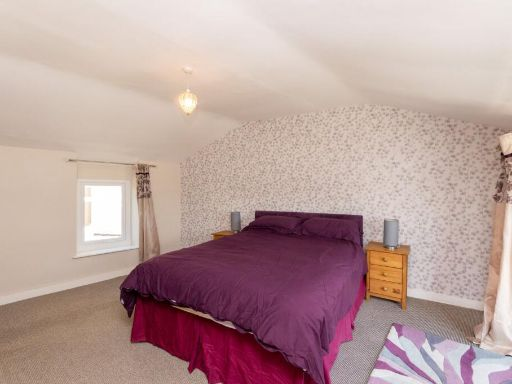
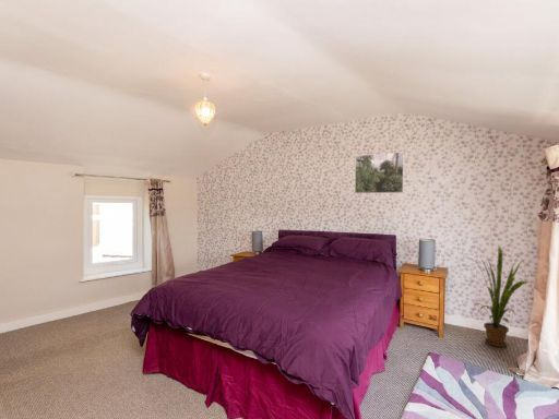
+ house plant [466,244,530,348]
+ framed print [354,151,405,194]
